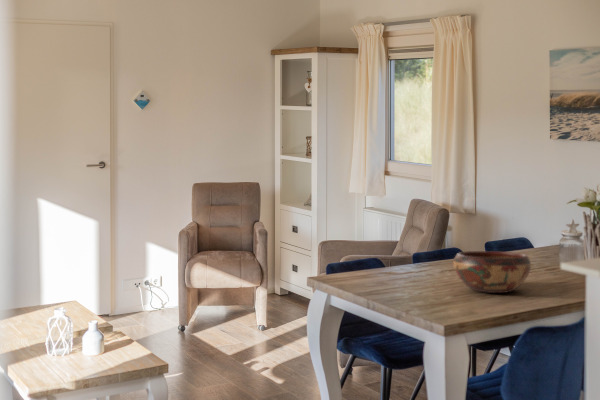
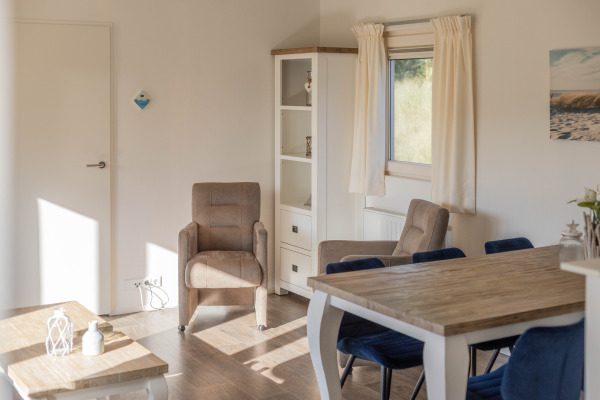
- decorative bowl [452,250,532,294]
